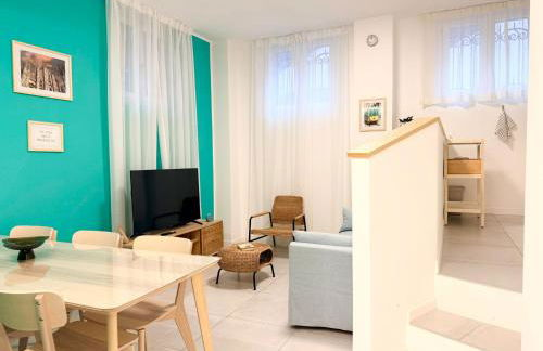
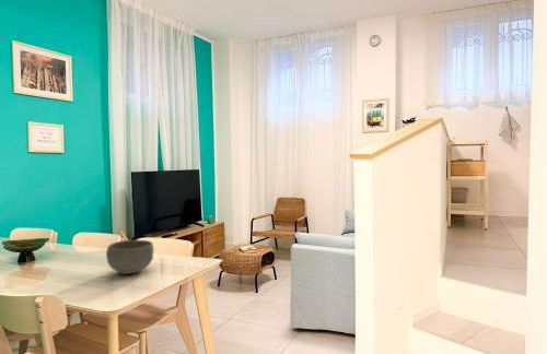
+ bowl [105,239,154,275]
